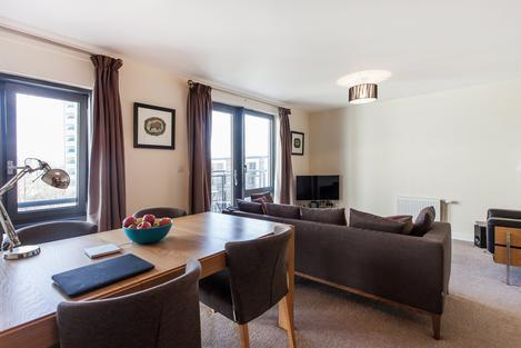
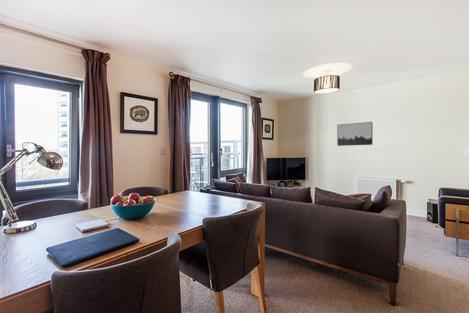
+ wall art [336,121,374,147]
